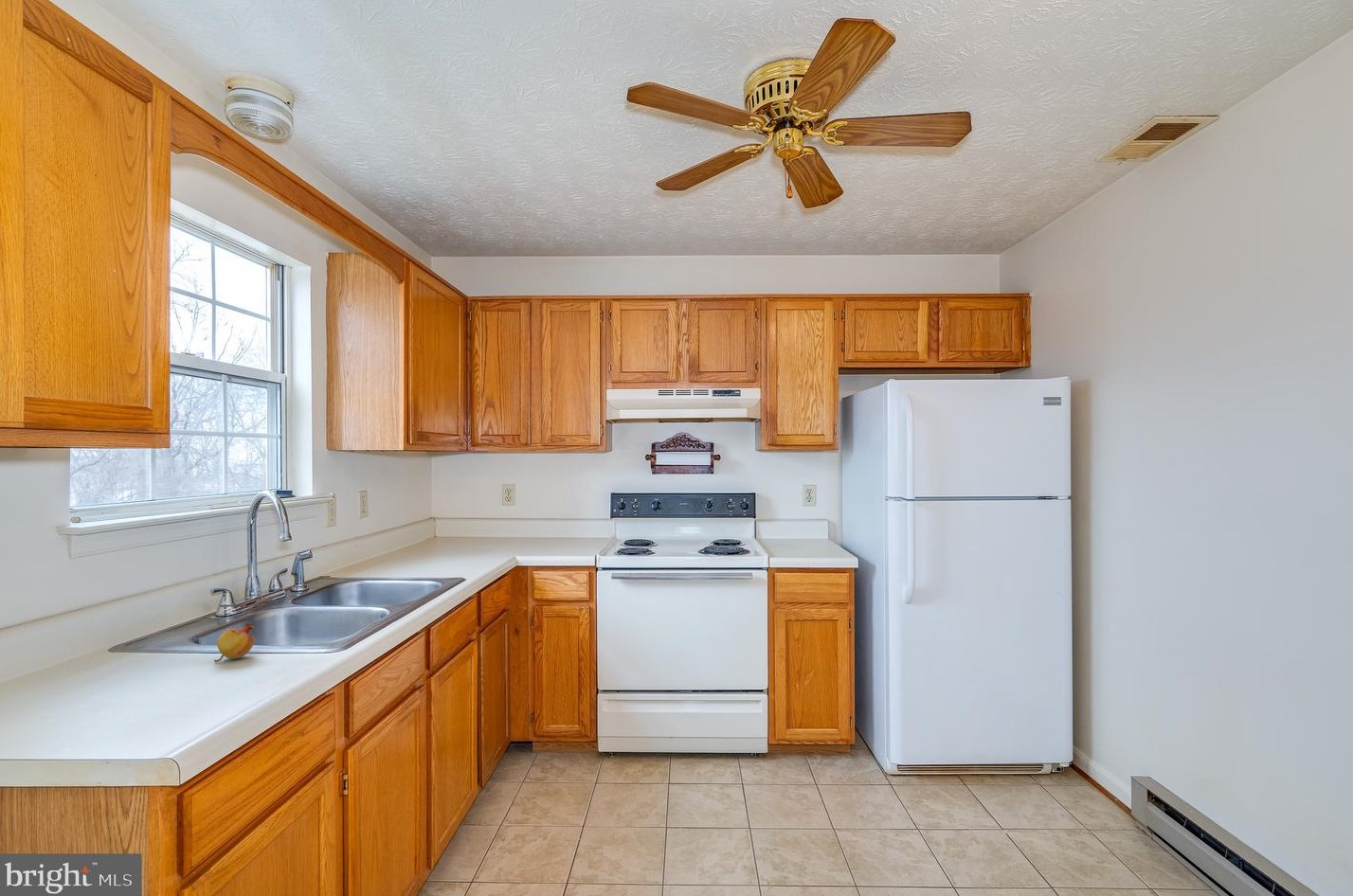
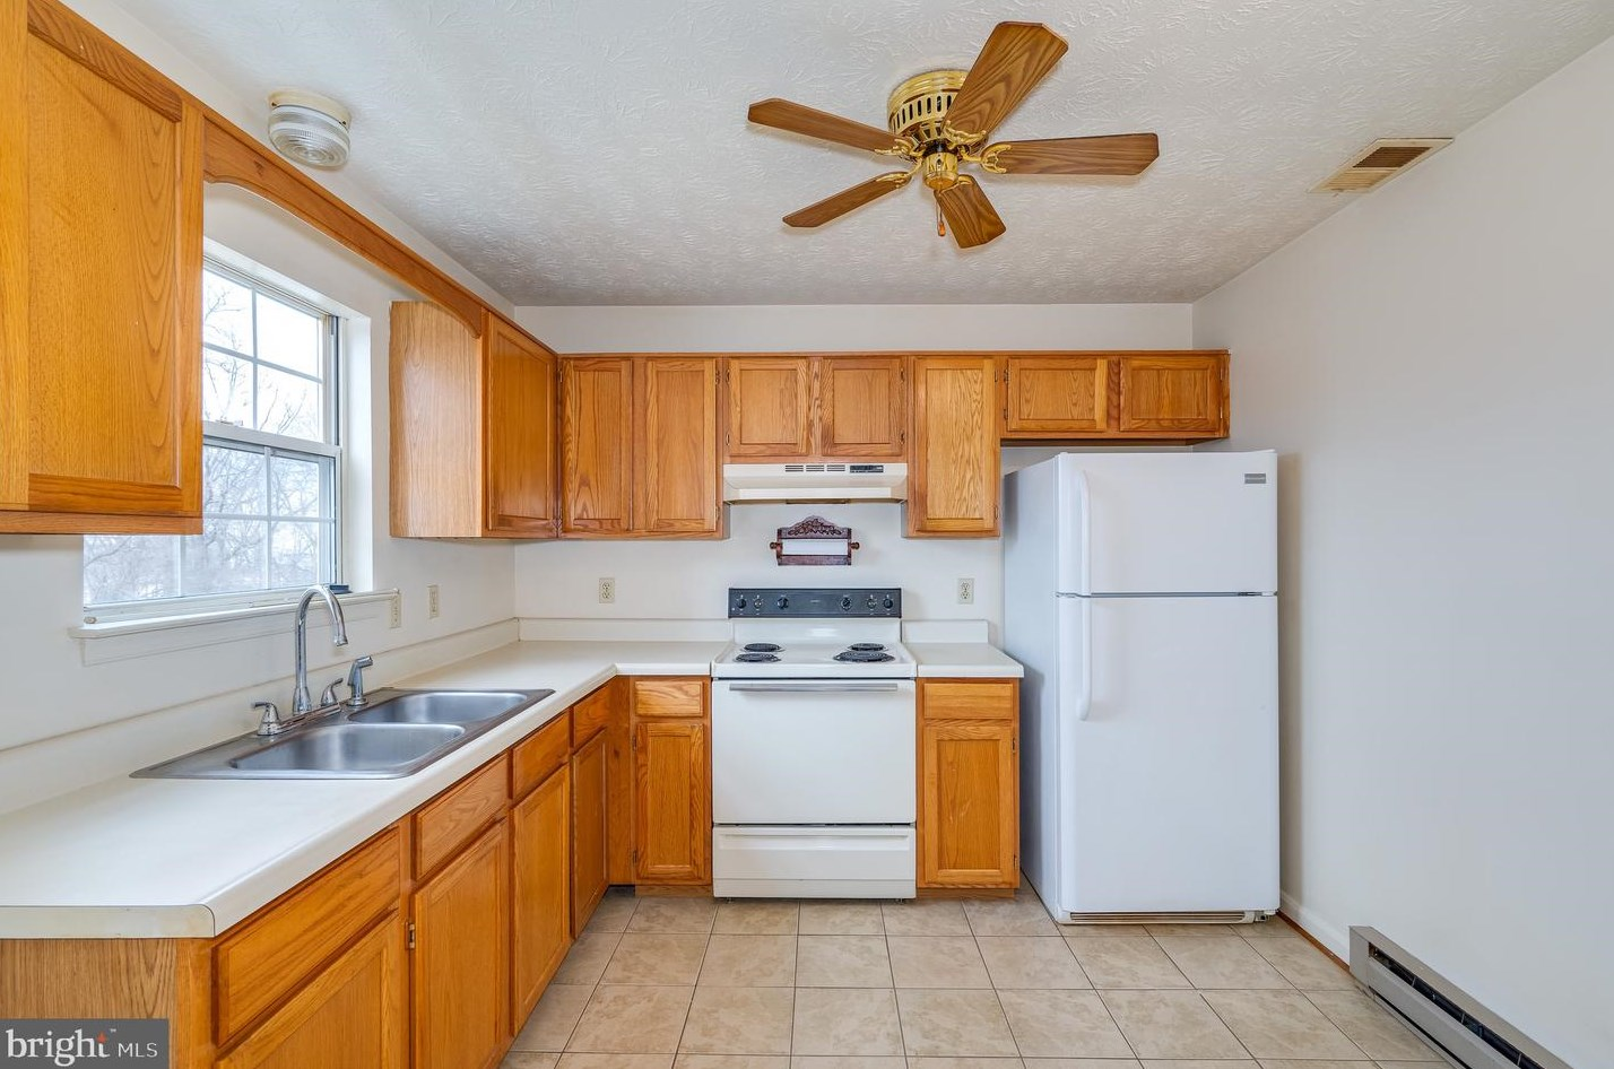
- fruit [213,620,257,663]
